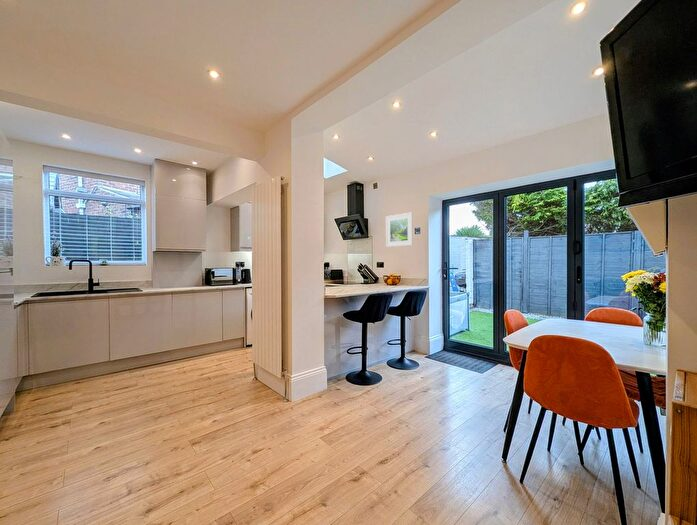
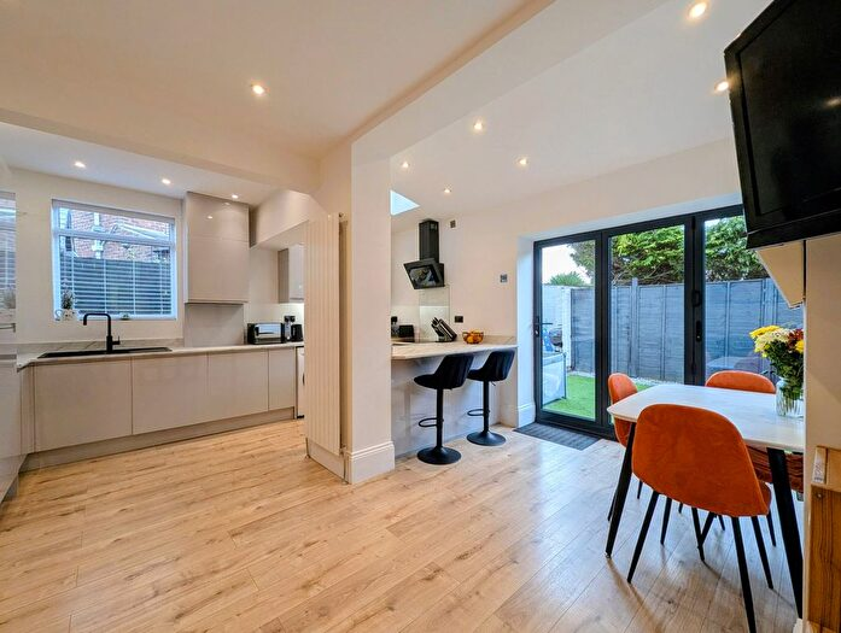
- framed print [385,211,414,248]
